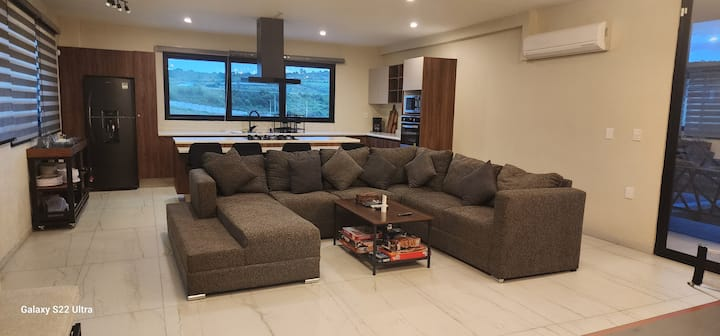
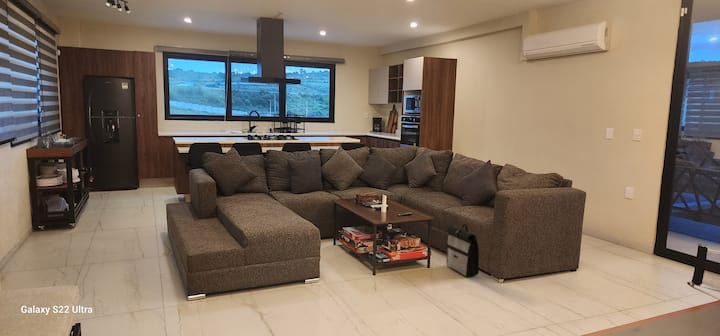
+ backpack [446,223,480,278]
